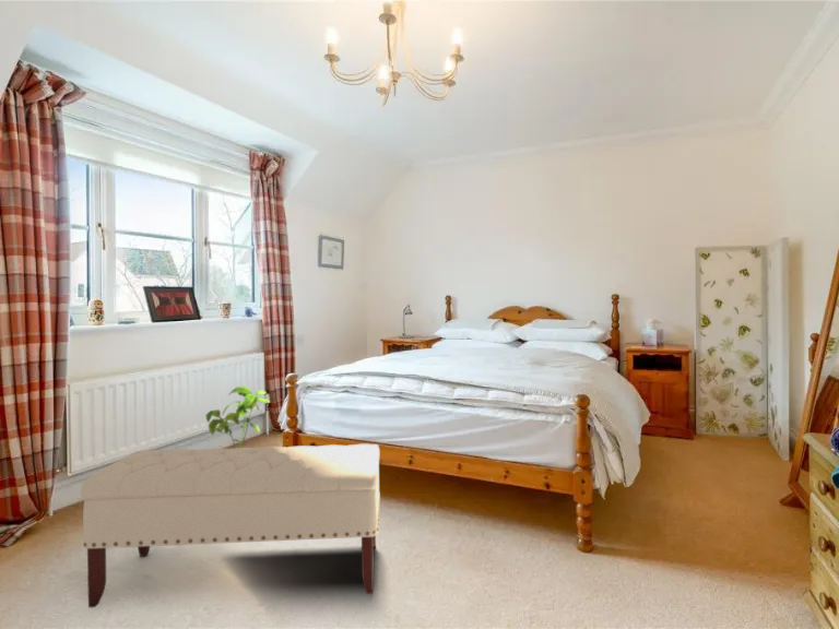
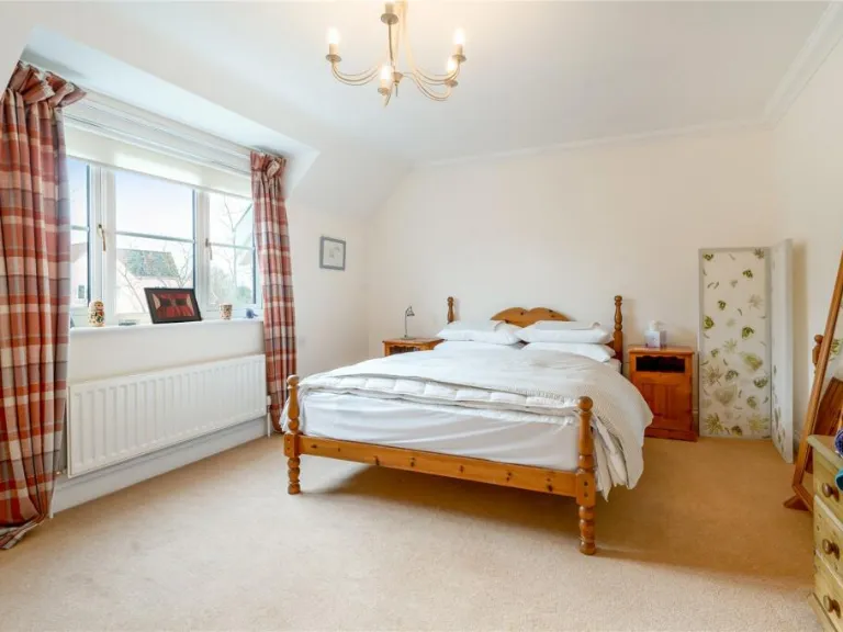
- house plant [205,385,271,449]
- bench [80,443,381,608]
